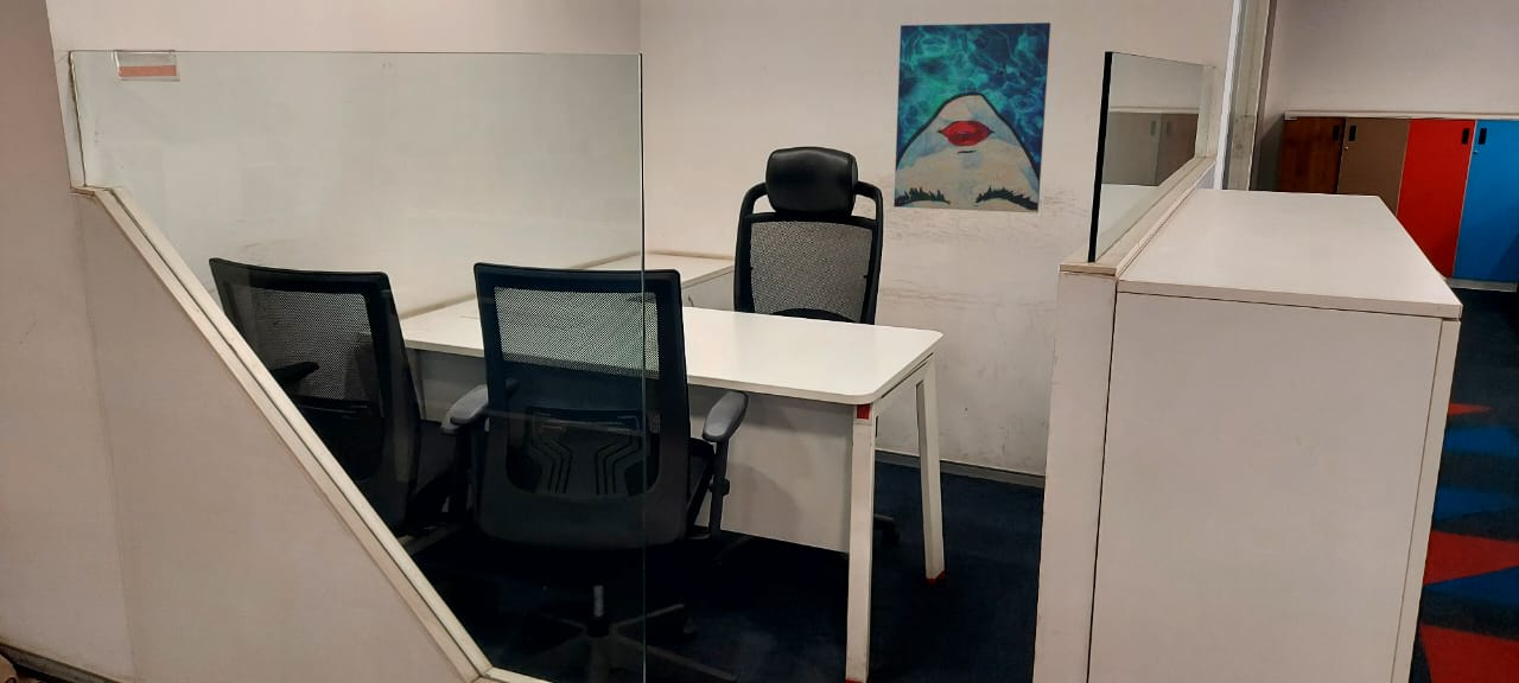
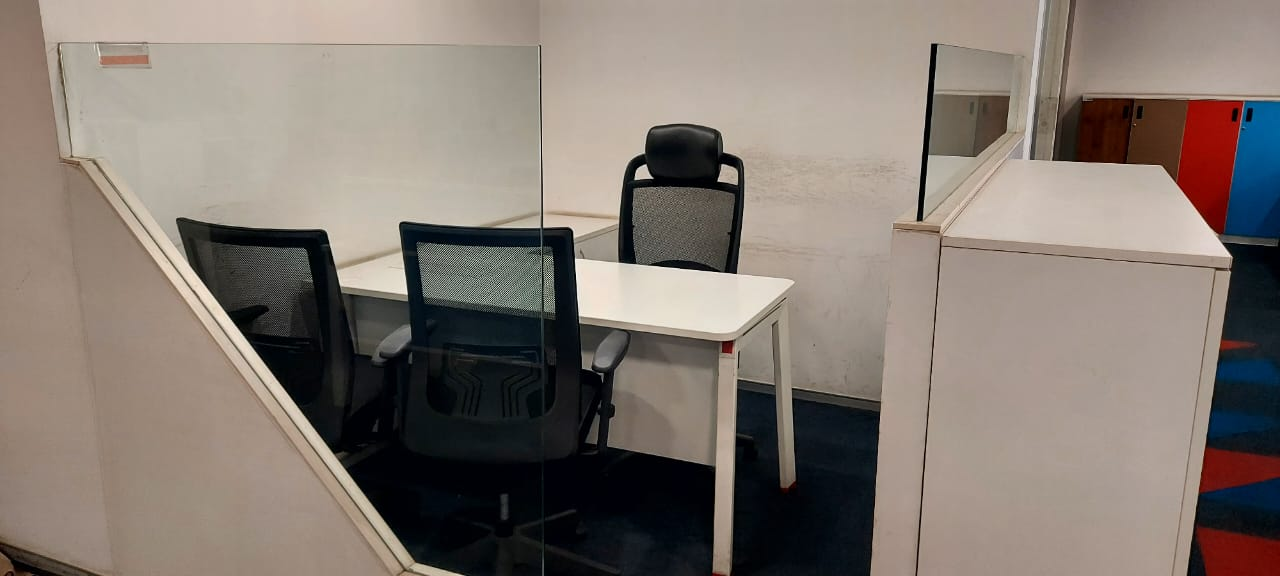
- wall art [892,21,1051,213]
